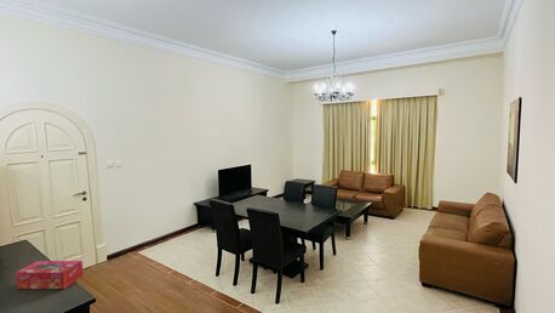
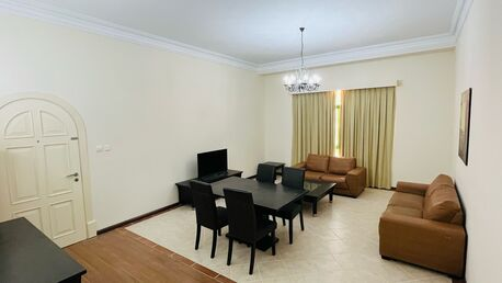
- tissue box [15,260,85,290]
